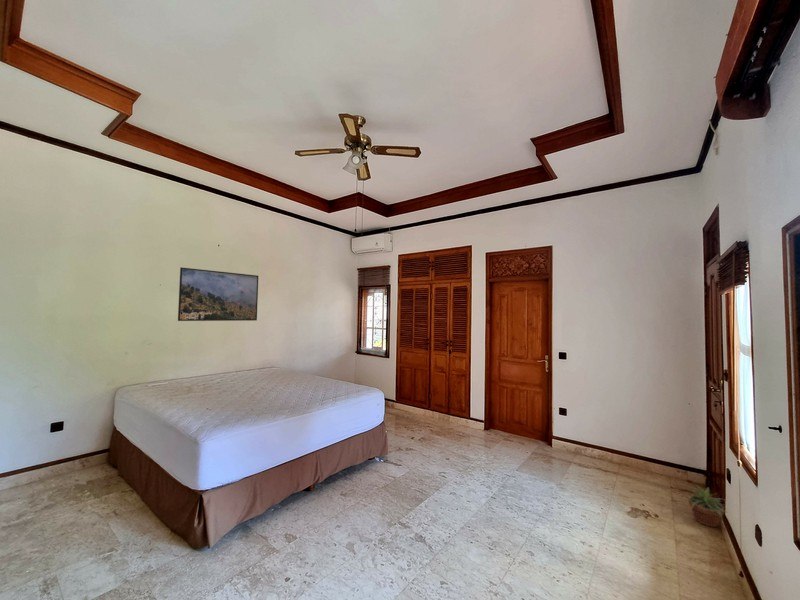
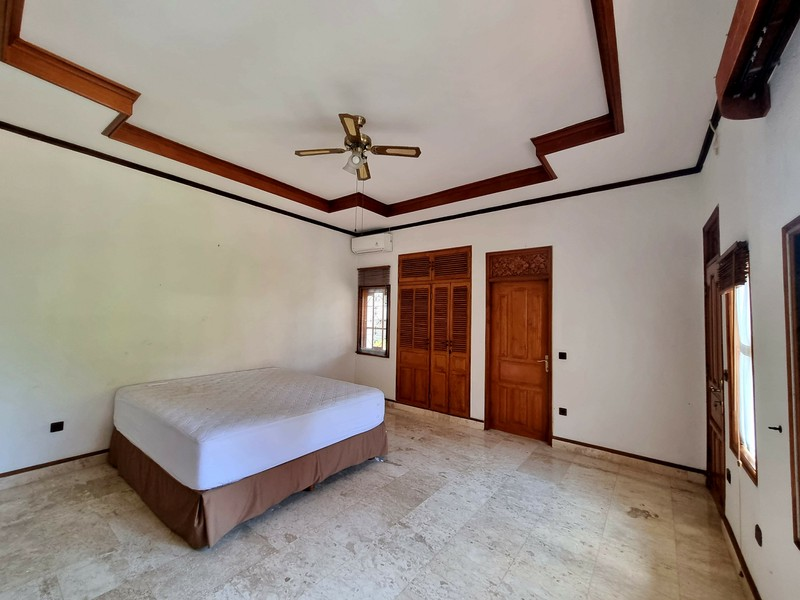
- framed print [177,266,259,322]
- potted plant [685,484,727,528]
